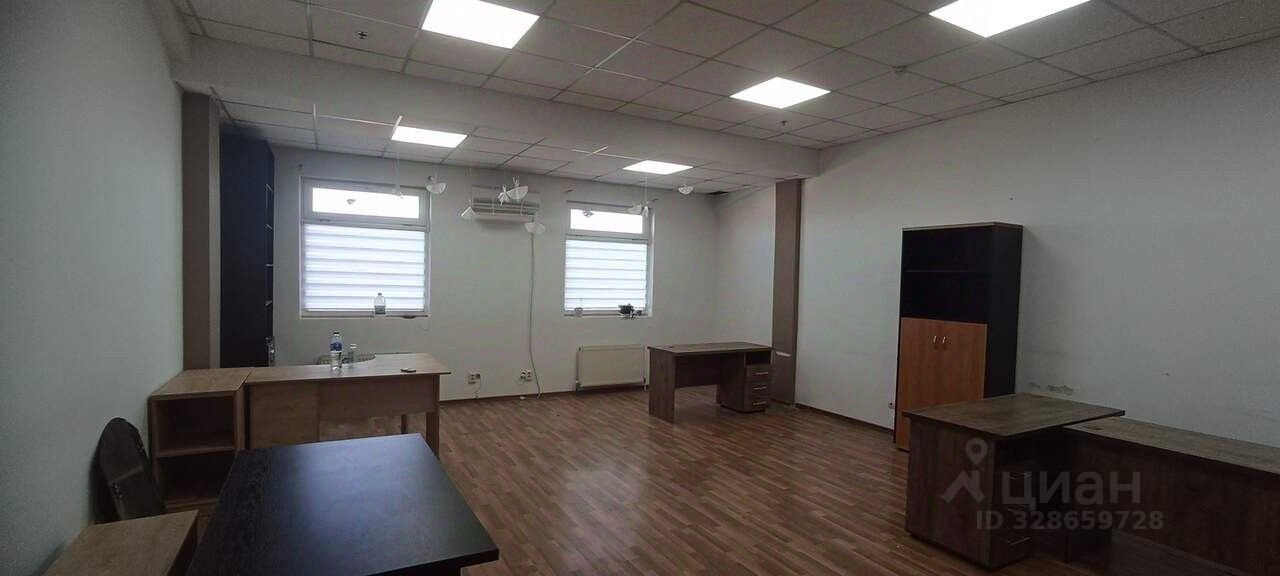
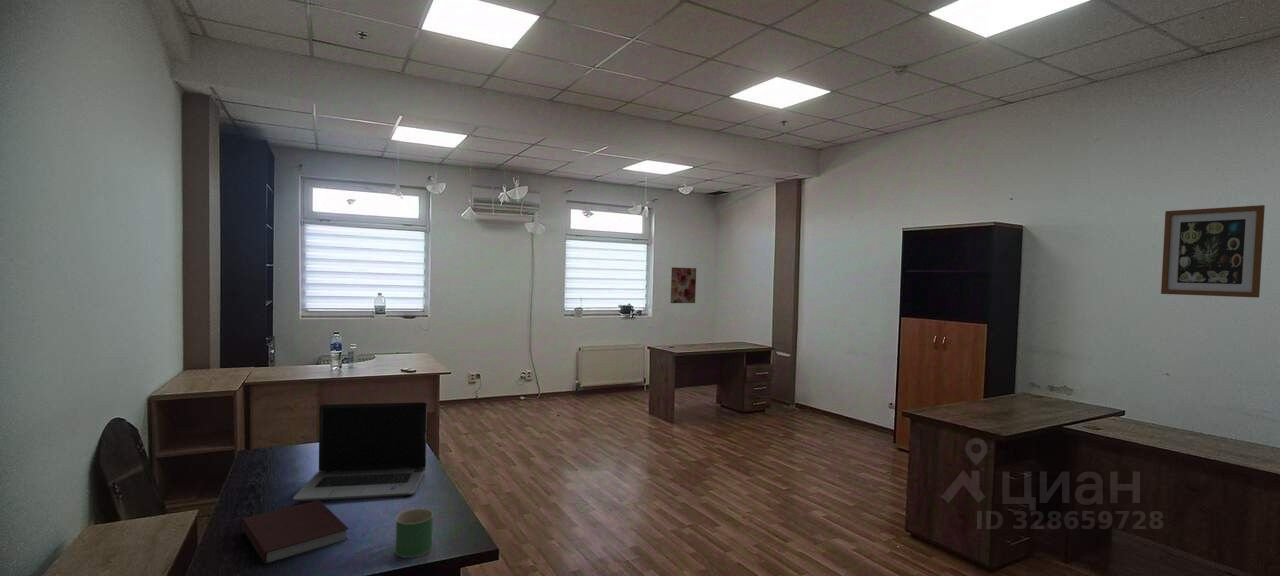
+ laptop computer [292,401,428,502]
+ wall art [670,266,697,304]
+ wall art [1160,204,1266,299]
+ mug [394,508,434,559]
+ notebook [241,500,349,566]
